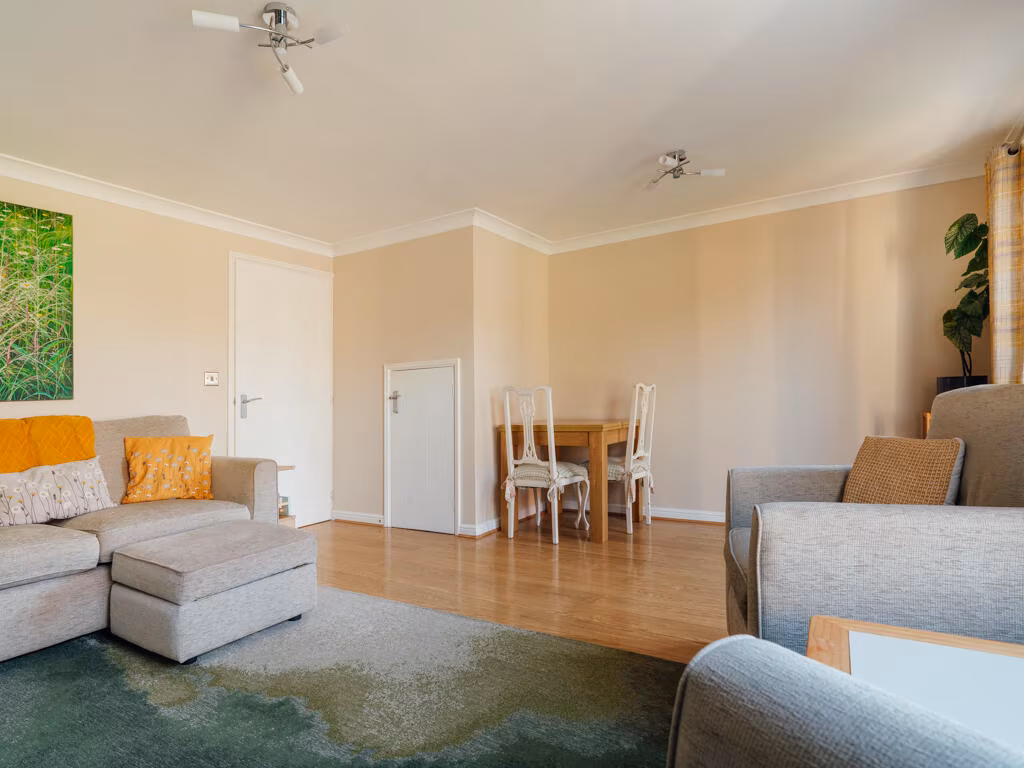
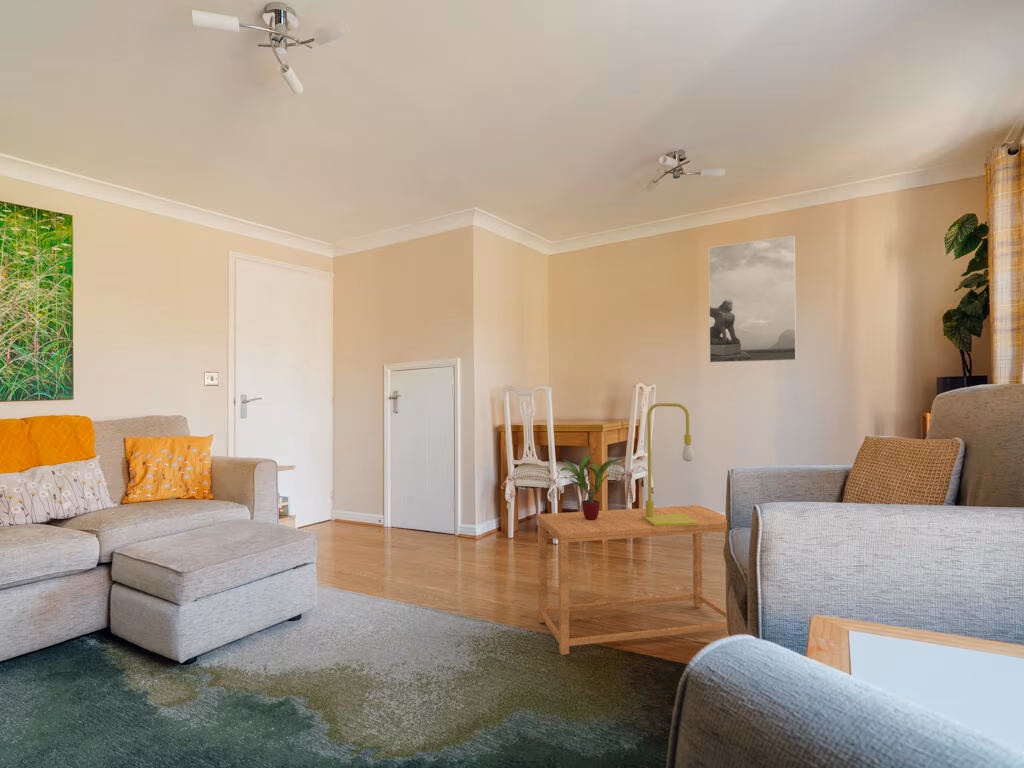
+ table lamp [642,402,699,527]
+ side table [536,504,728,656]
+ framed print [708,235,797,364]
+ potted plant [559,452,622,520]
